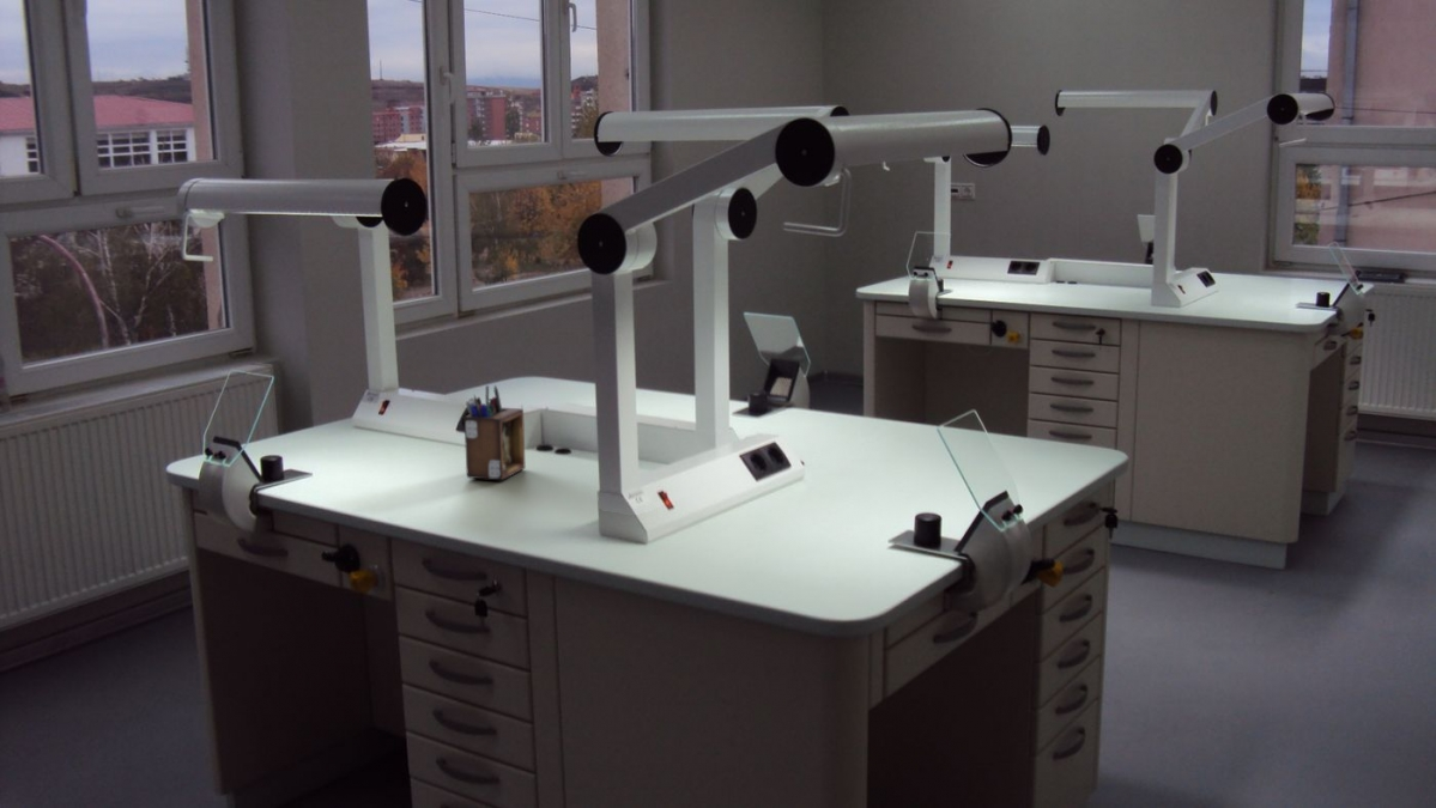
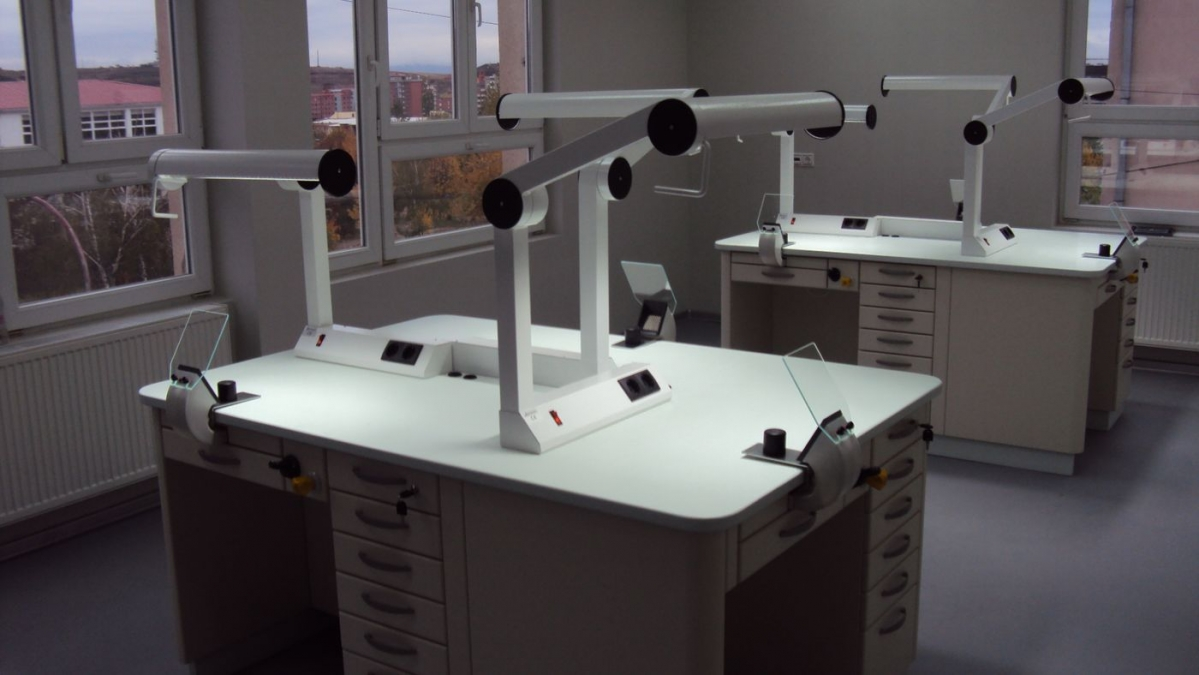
- desk organizer [462,384,527,481]
